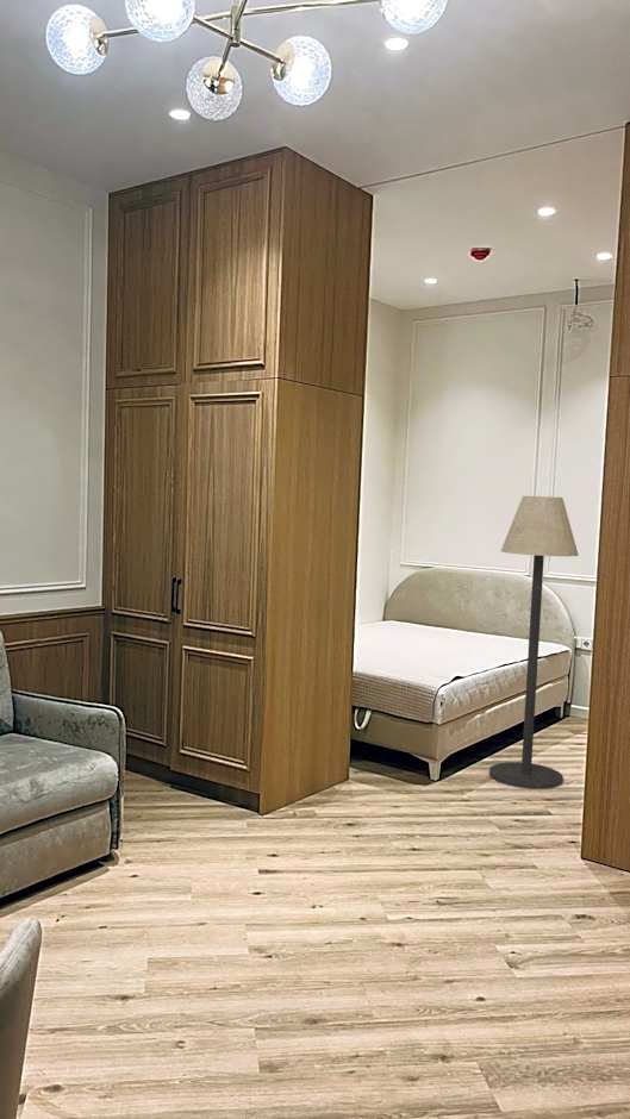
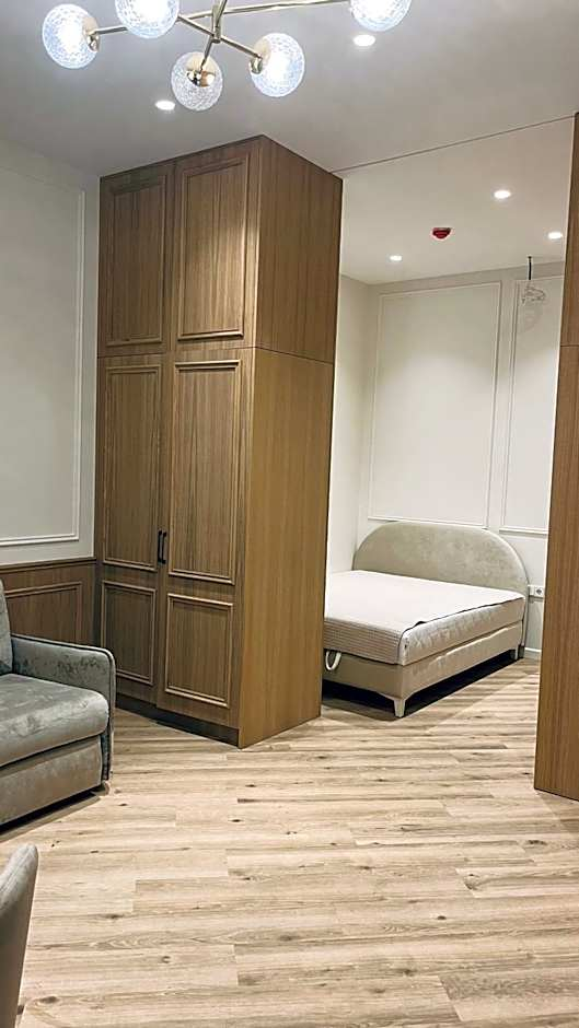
- floor lamp [488,495,580,790]
